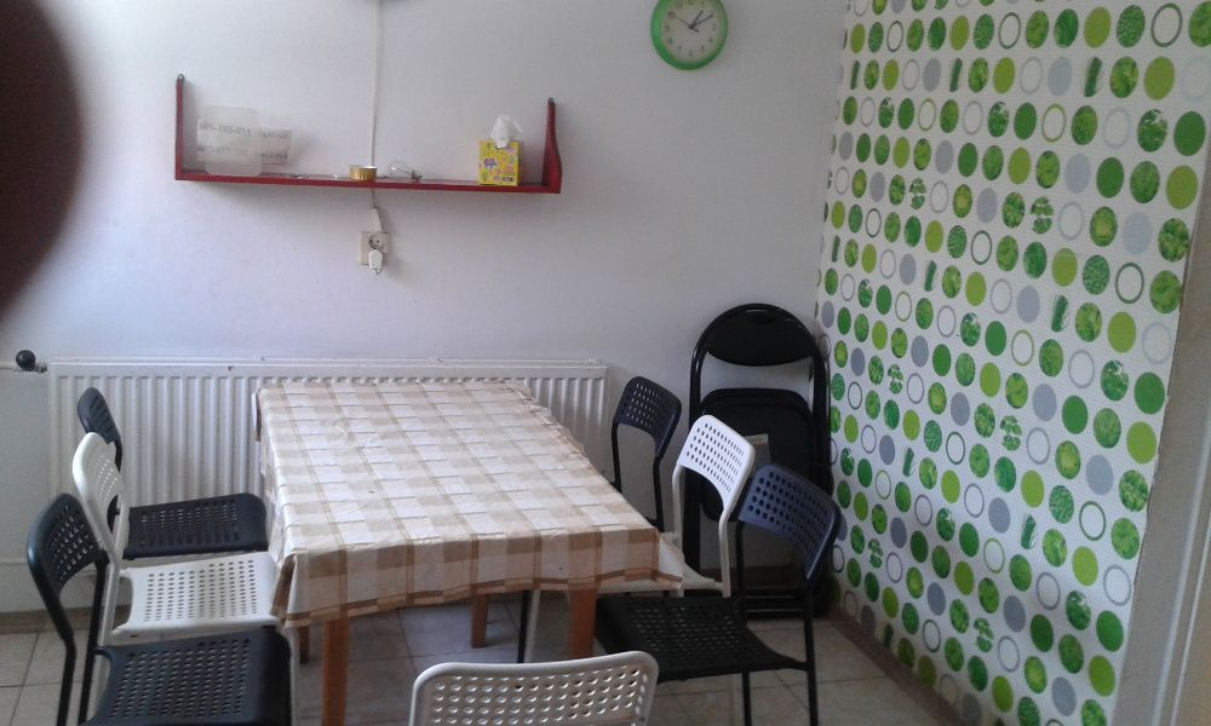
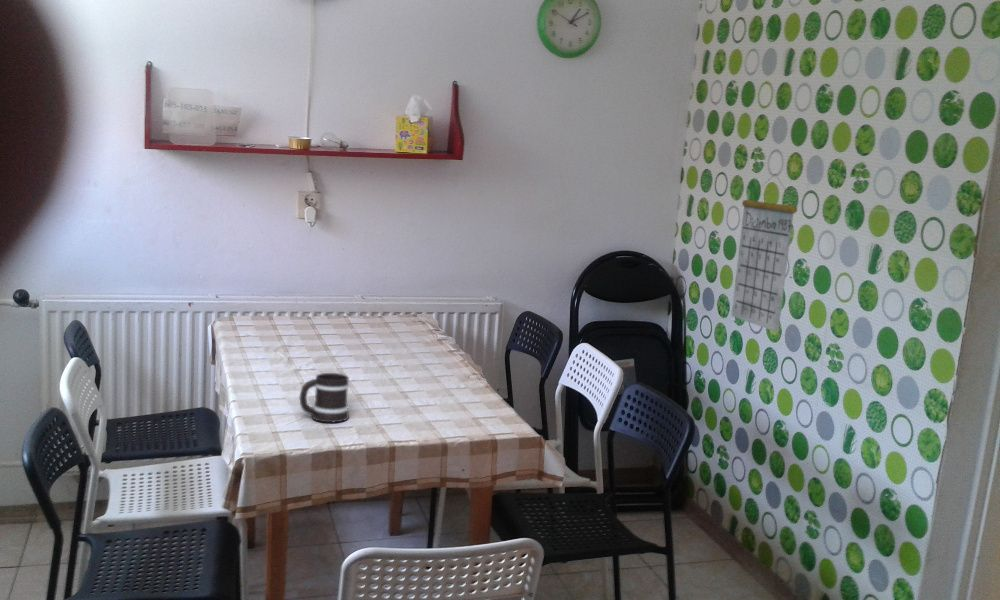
+ calendar [730,173,798,333]
+ mug [299,372,350,424]
